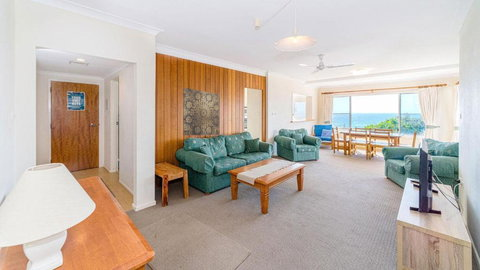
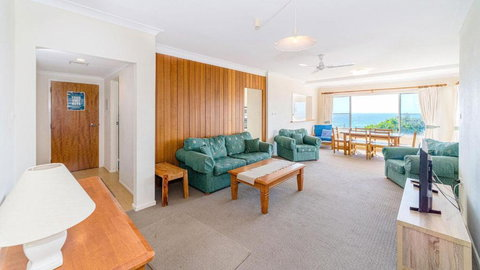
- wall art [182,87,220,136]
